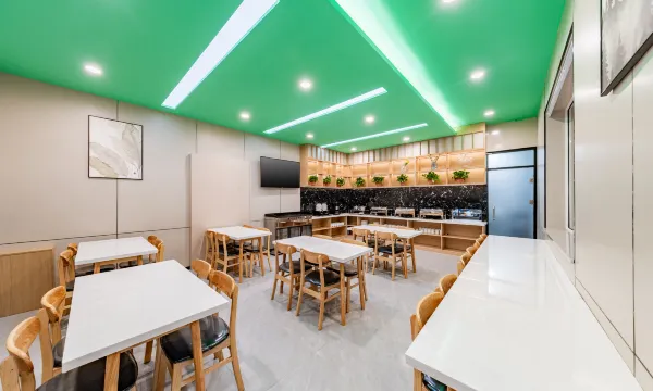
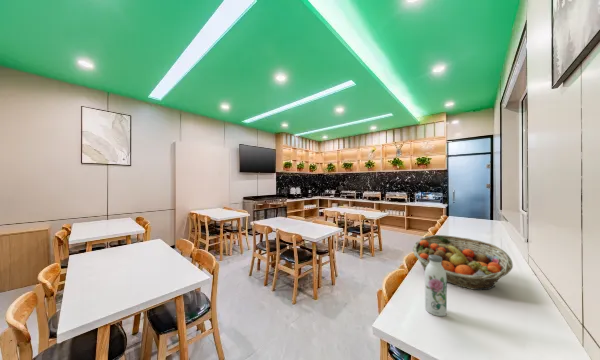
+ water bottle [424,255,448,317]
+ fruit basket [412,234,514,291]
